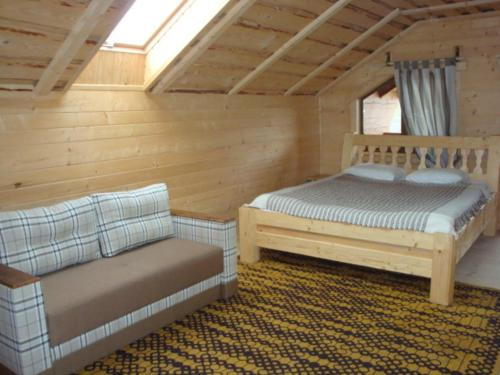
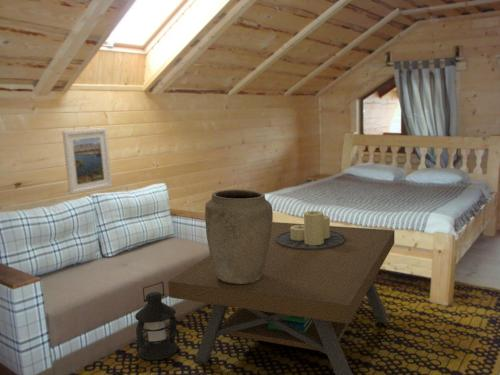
+ coffee table [167,210,396,375]
+ lantern [134,281,179,361]
+ vase [204,188,274,284]
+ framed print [61,127,113,196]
